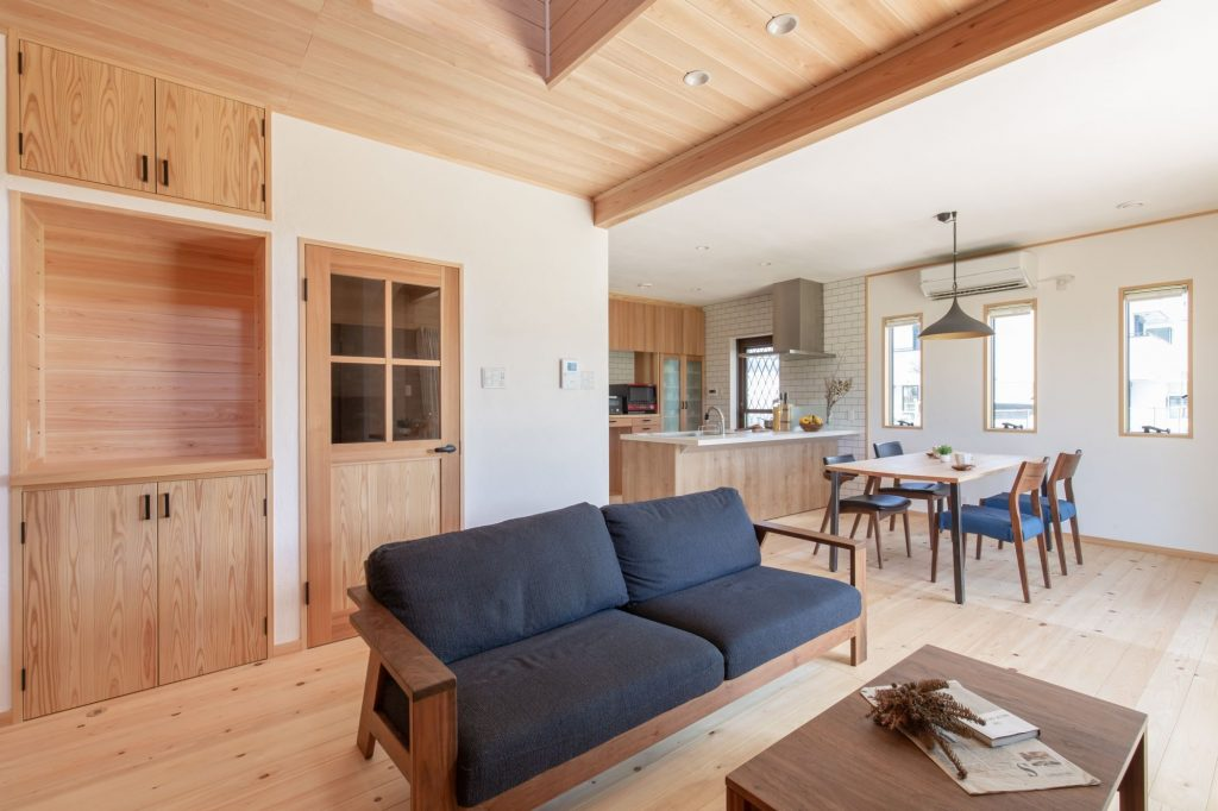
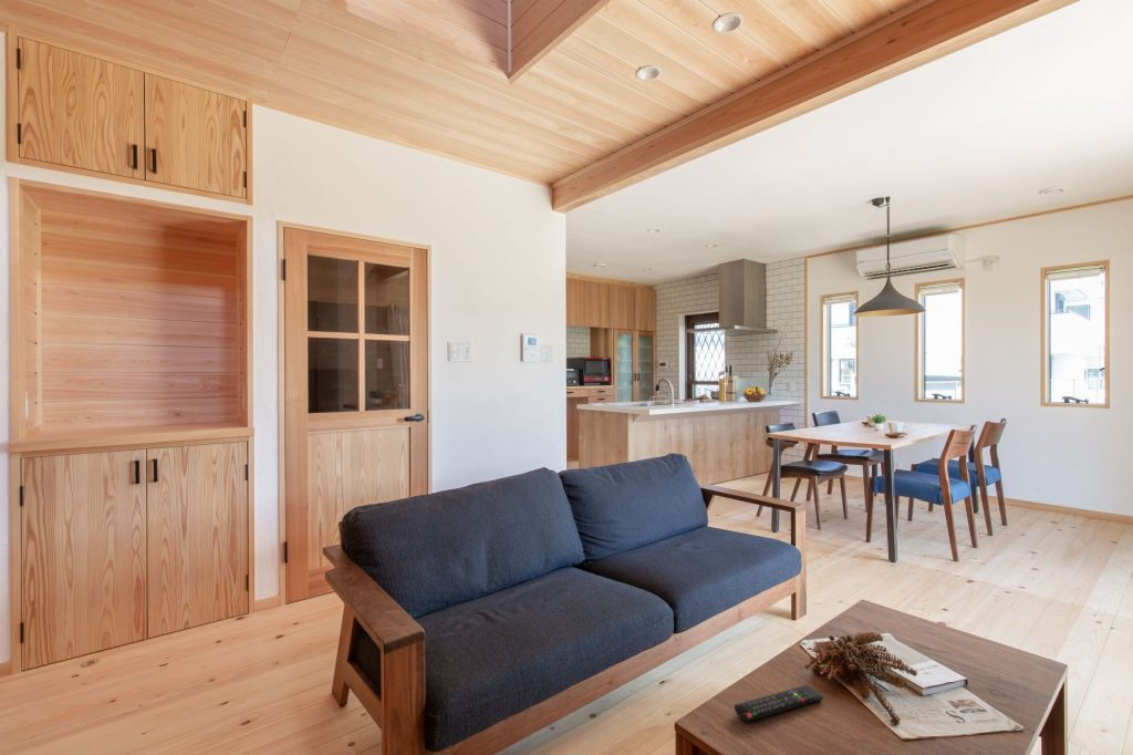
+ remote control [734,684,824,723]
